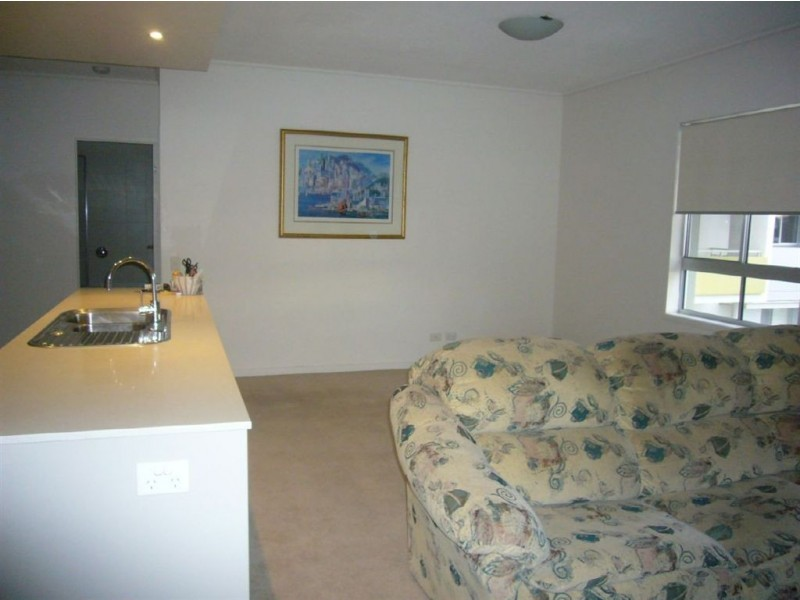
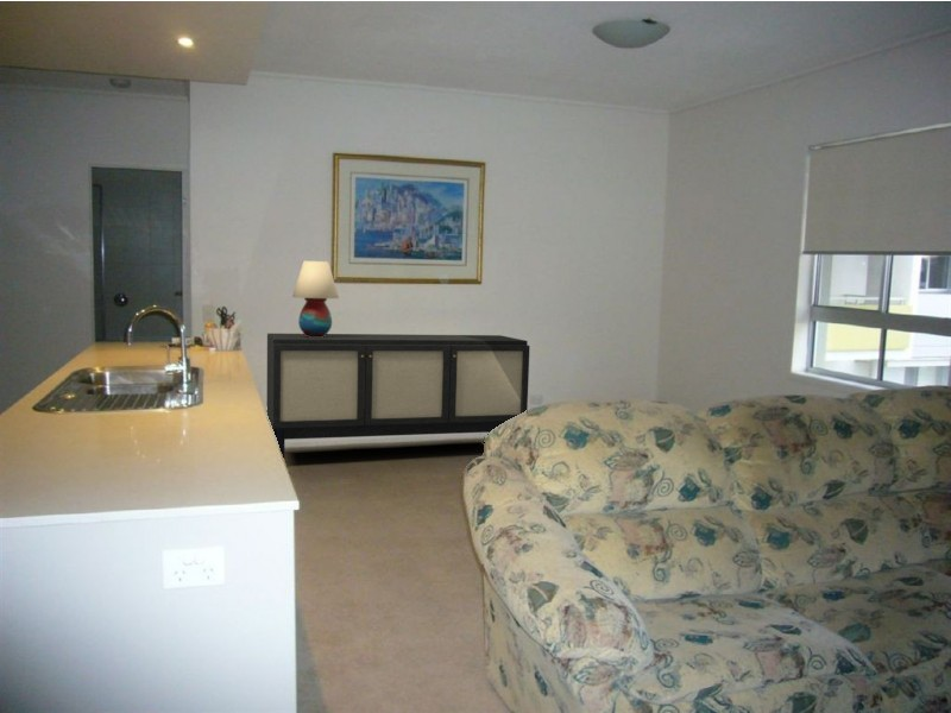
+ table lamp [291,260,340,337]
+ sideboard [265,333,531,459]
